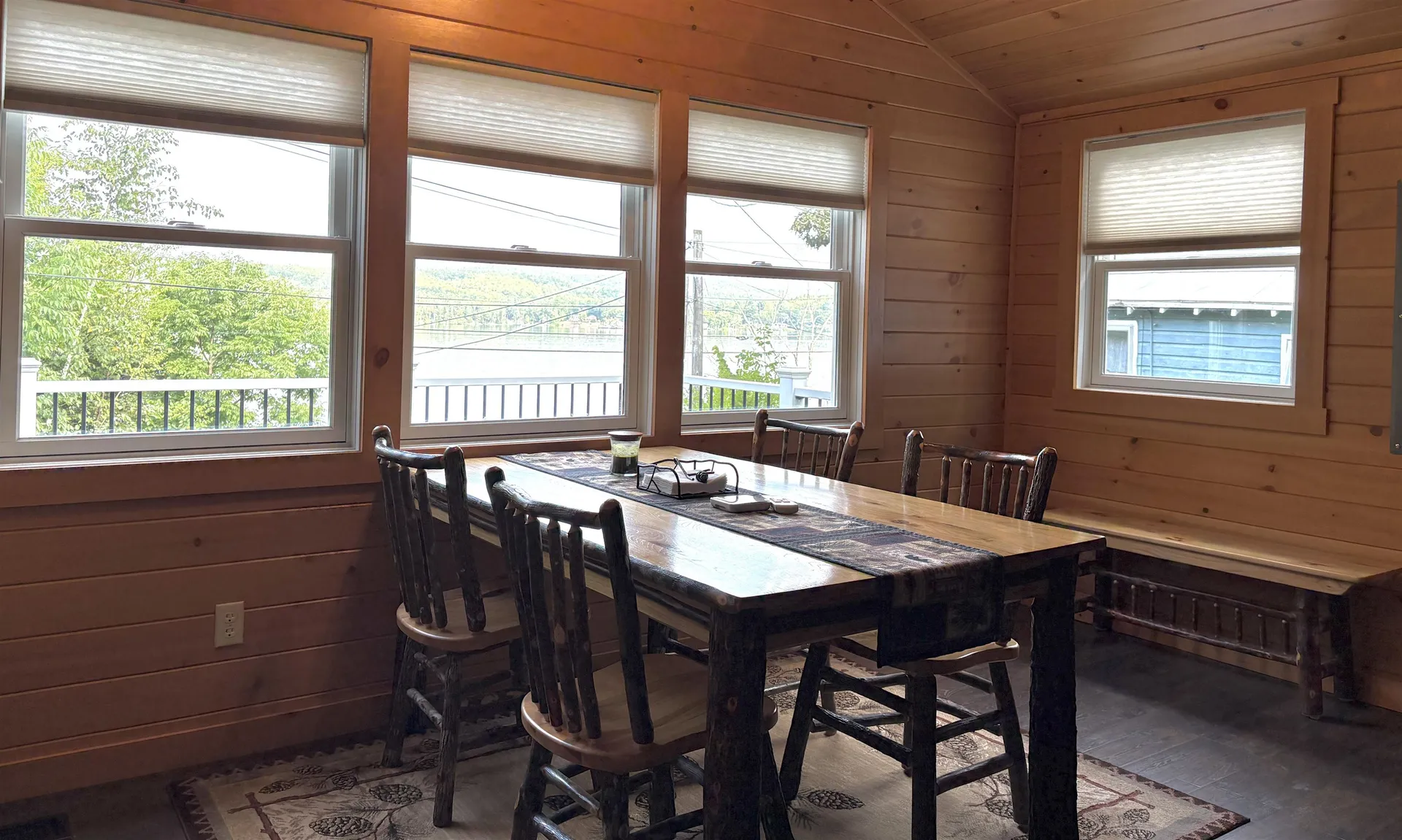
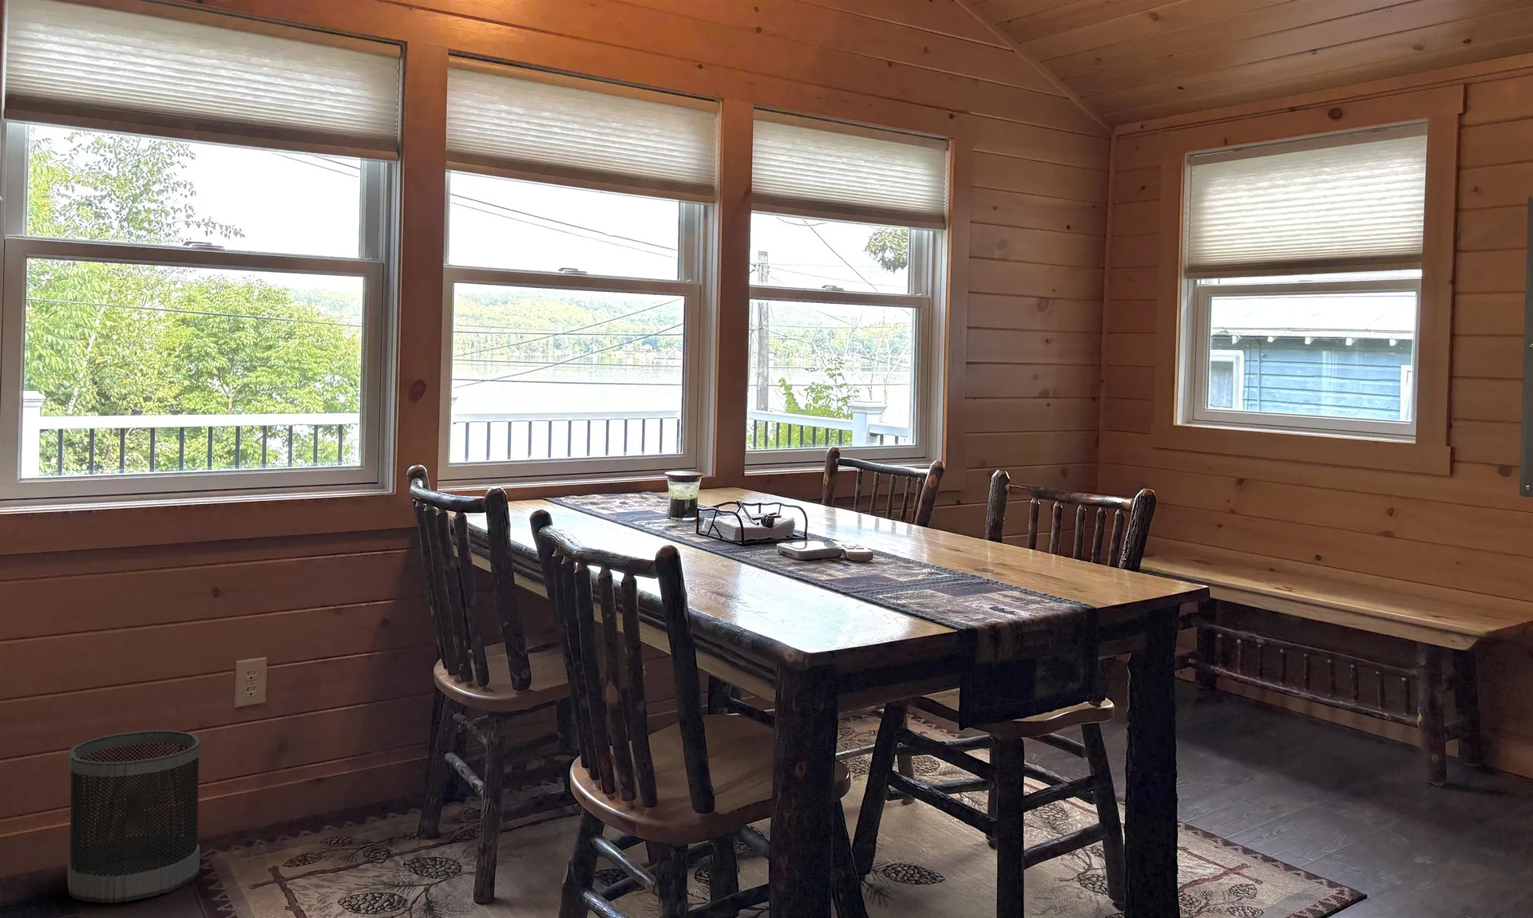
+ wastebasket [67,730,202,904]
